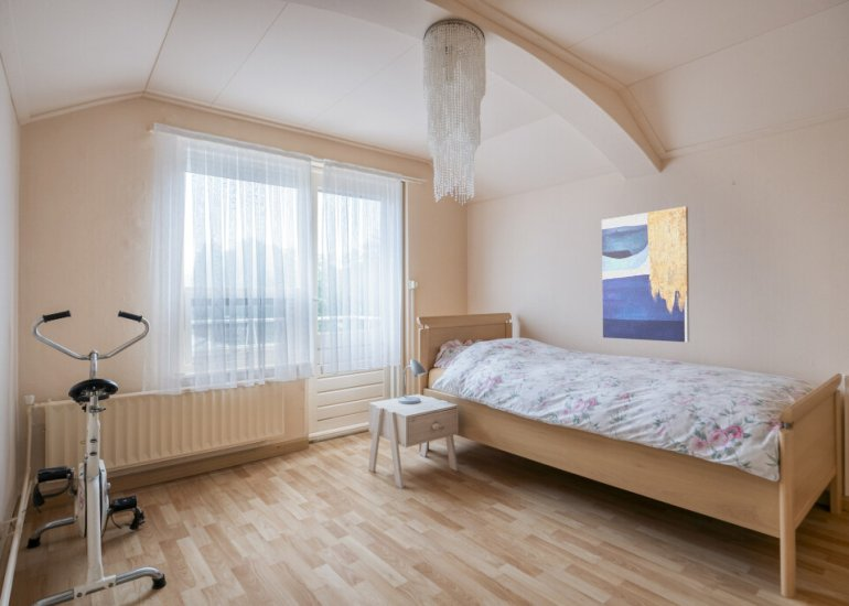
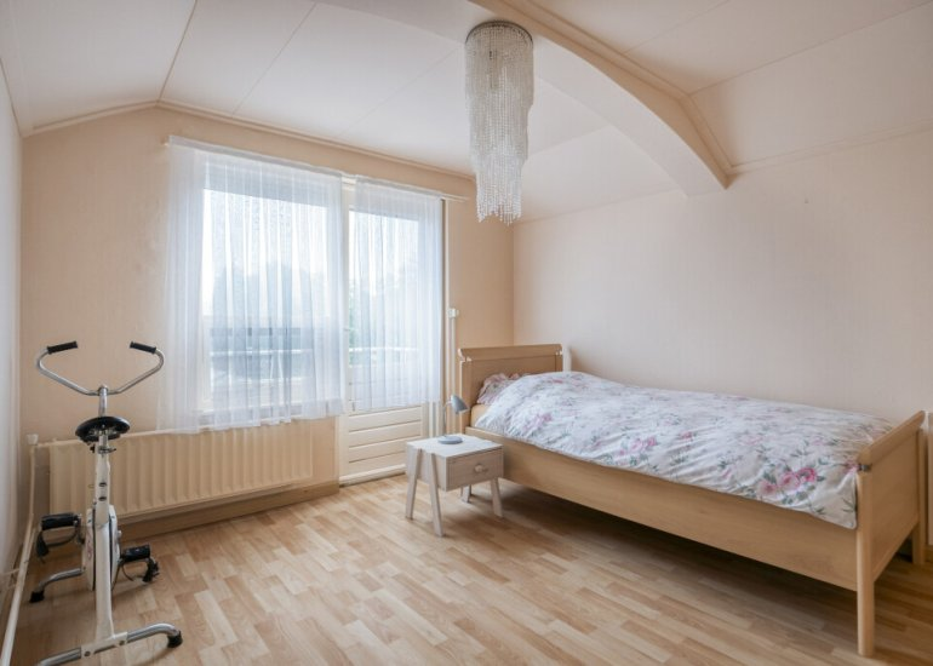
- wall art [601,205,690,343]
